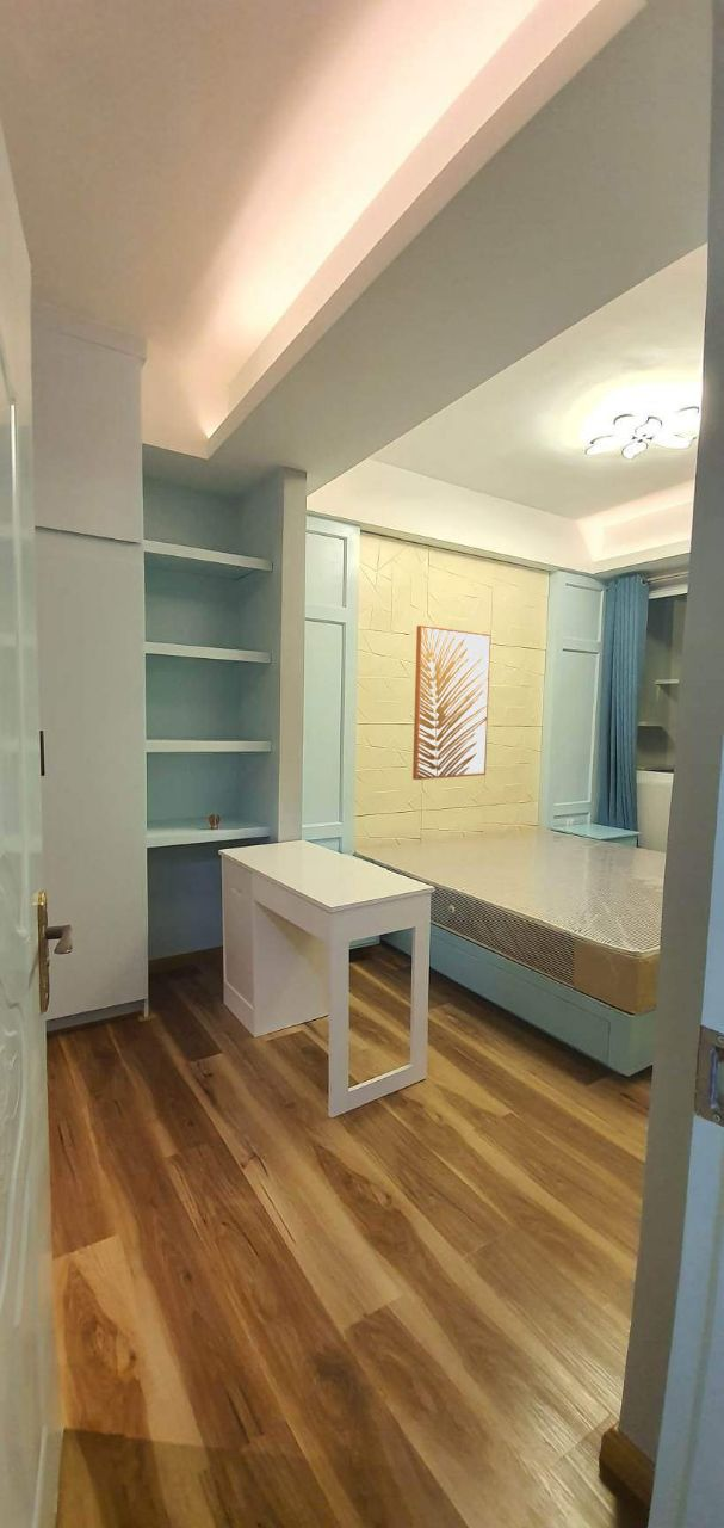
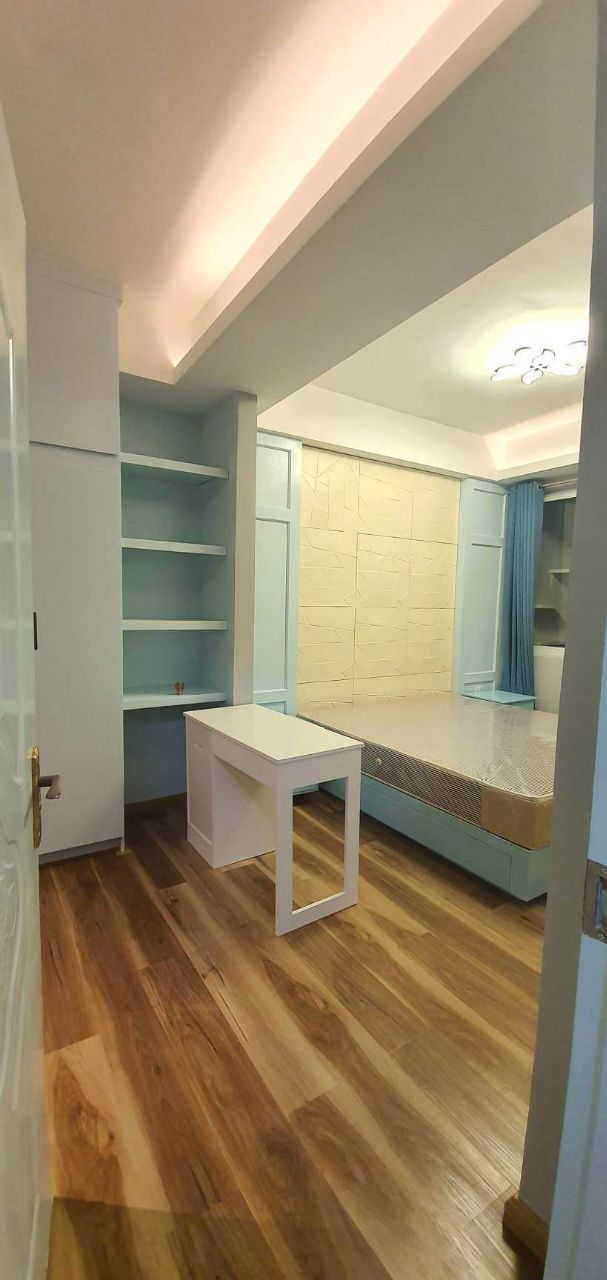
- wall art [411,624,491,781]
